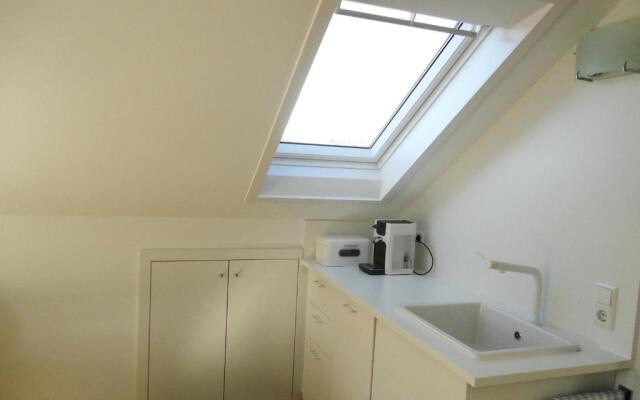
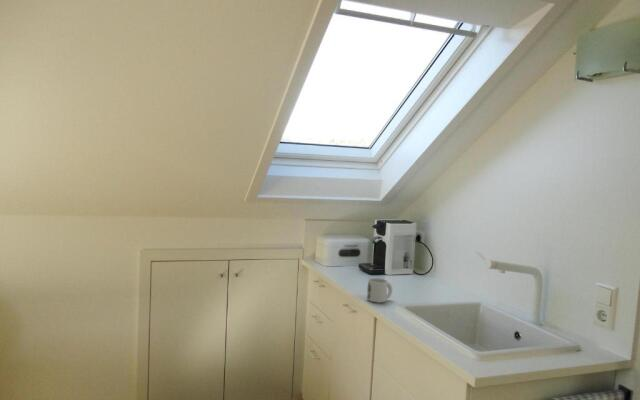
+ mug [366,277,393,304]
